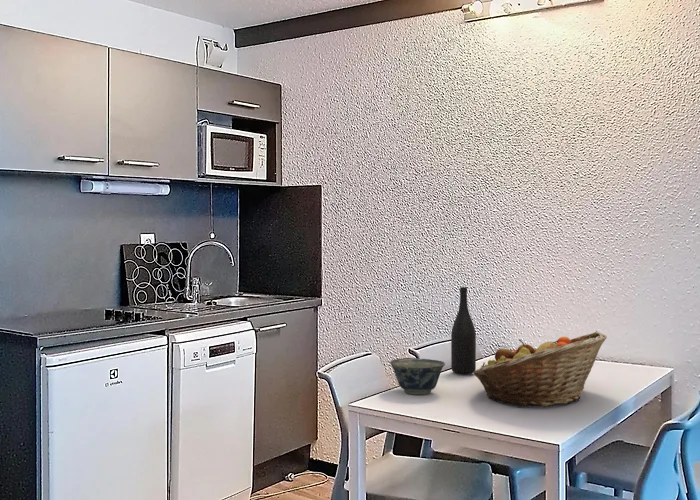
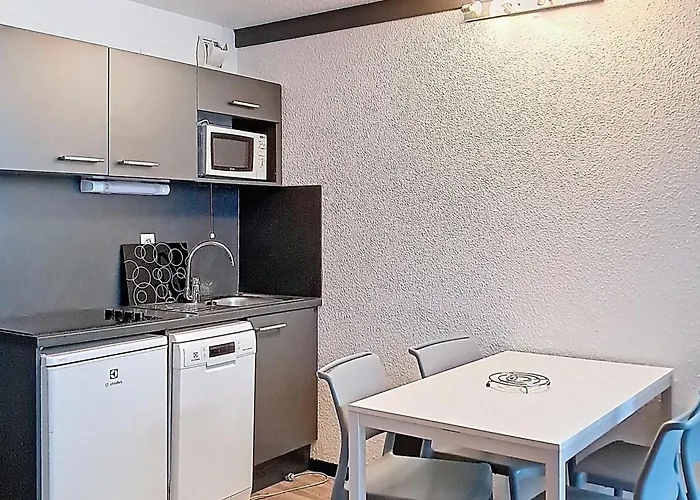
- bowl [389,357,446,395]
- wine bottle [450,286,477,375]
- fruit basket [472,331,608,408]
